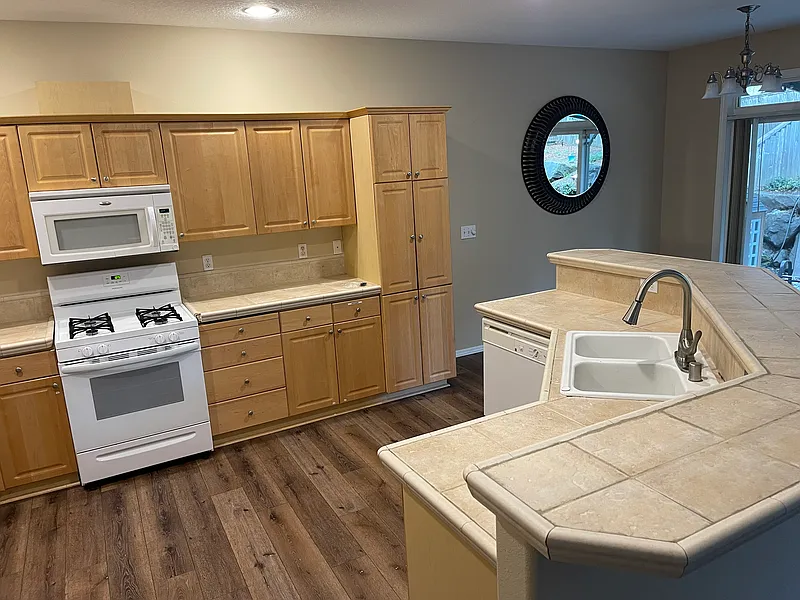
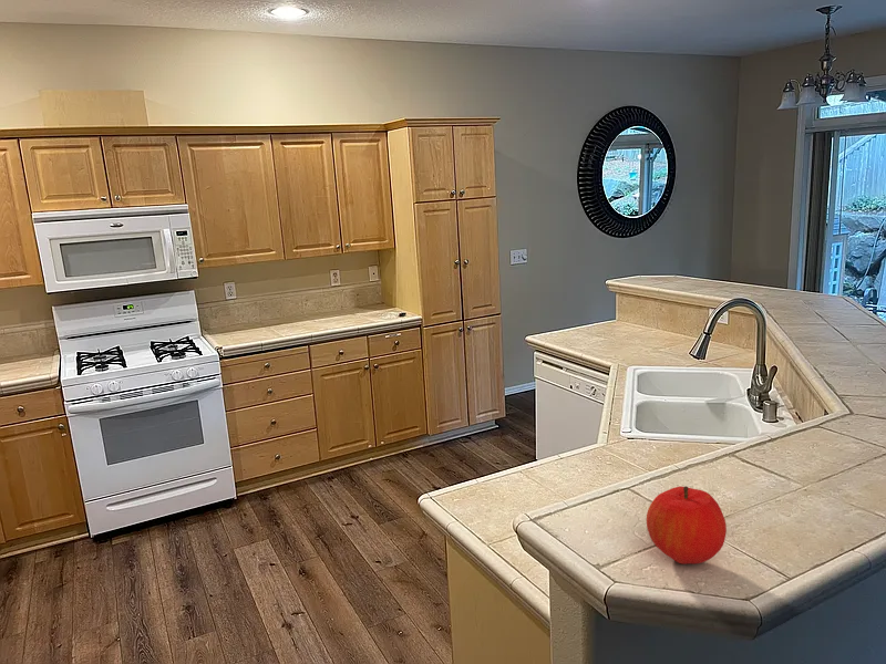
+ fruit [646,485,728,566]
